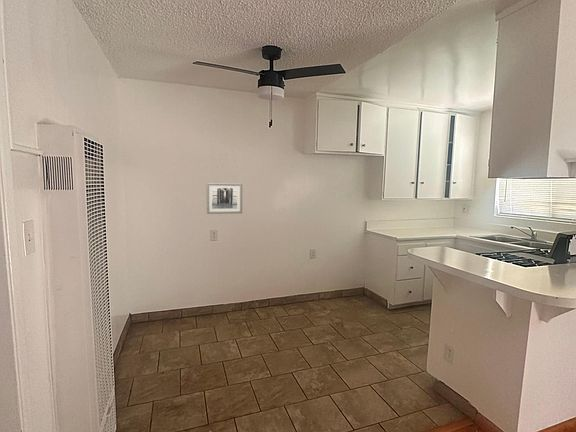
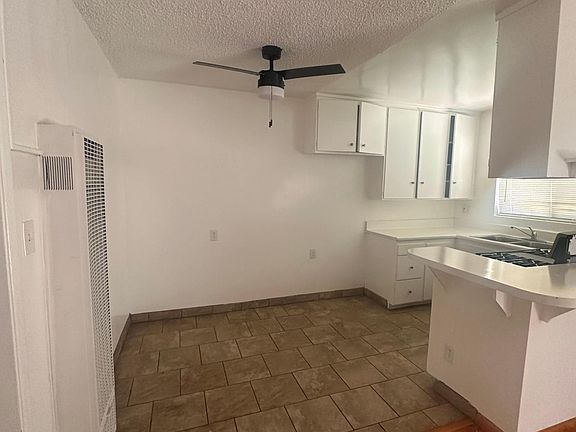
- wall art [206,182,243,215]
